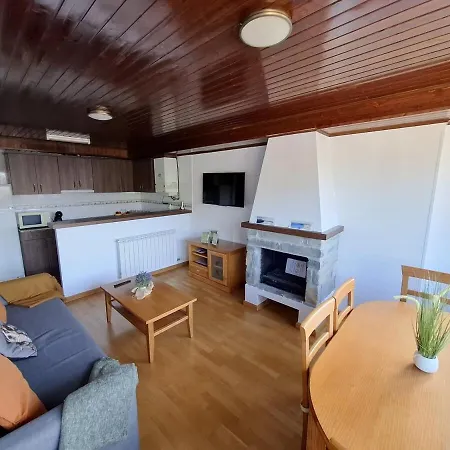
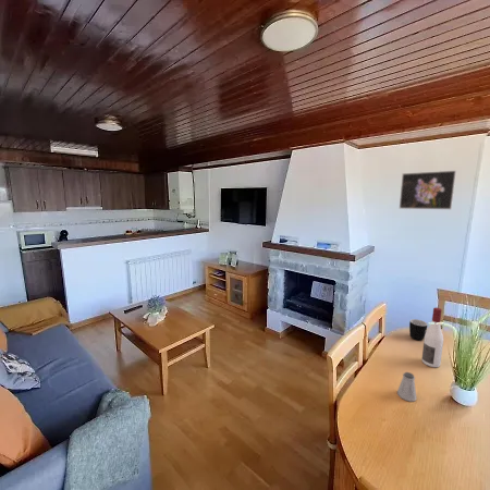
+ saltshaker [396,371,418,403]
+ mug [408,318,428,342]
+ alcohol [420,307,444,368]
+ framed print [399,170,457,210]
